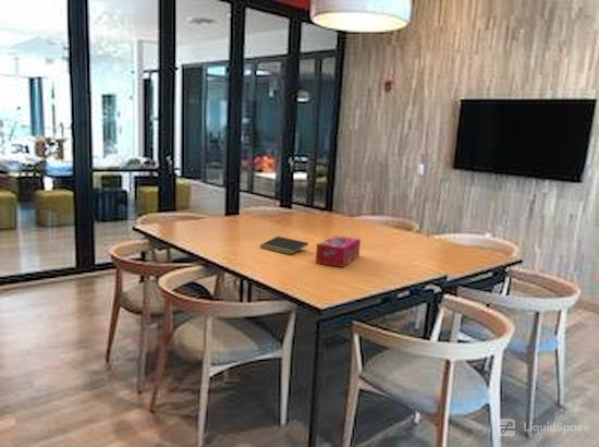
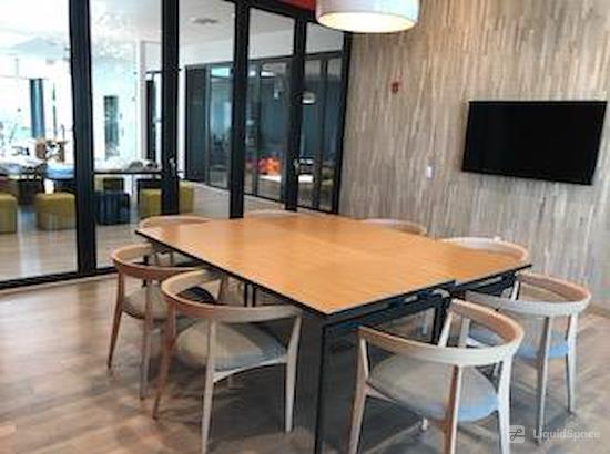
- notepad [259,235,309,255]
- tissue box [315,234,362,268]
